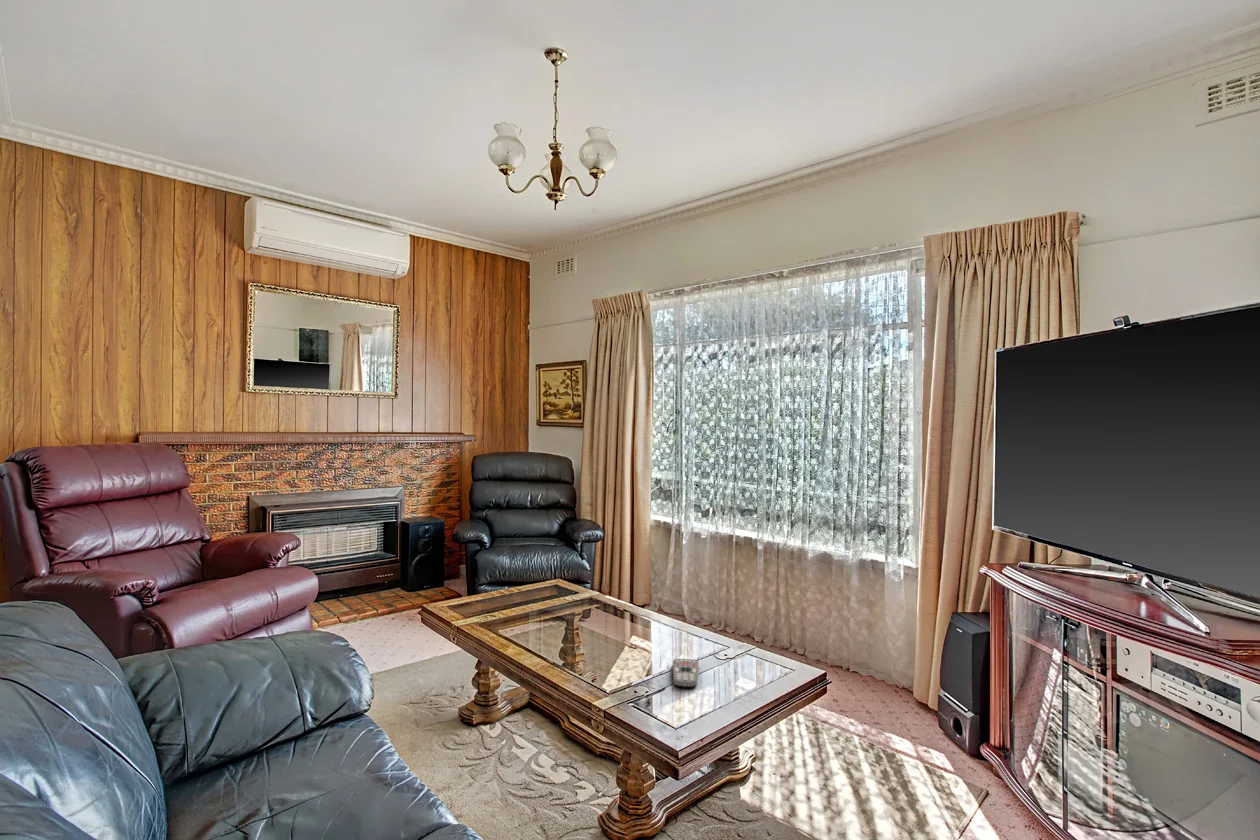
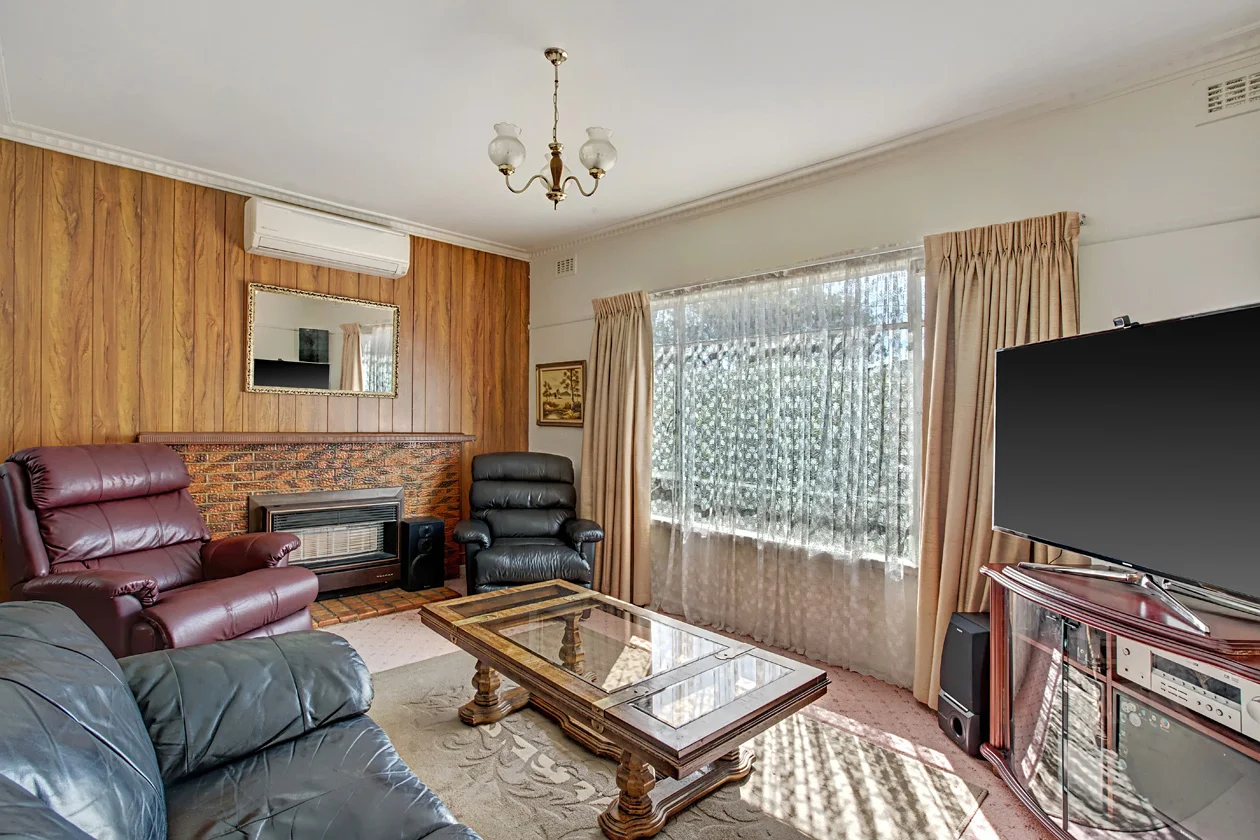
- remote control [672,658,700,689]
